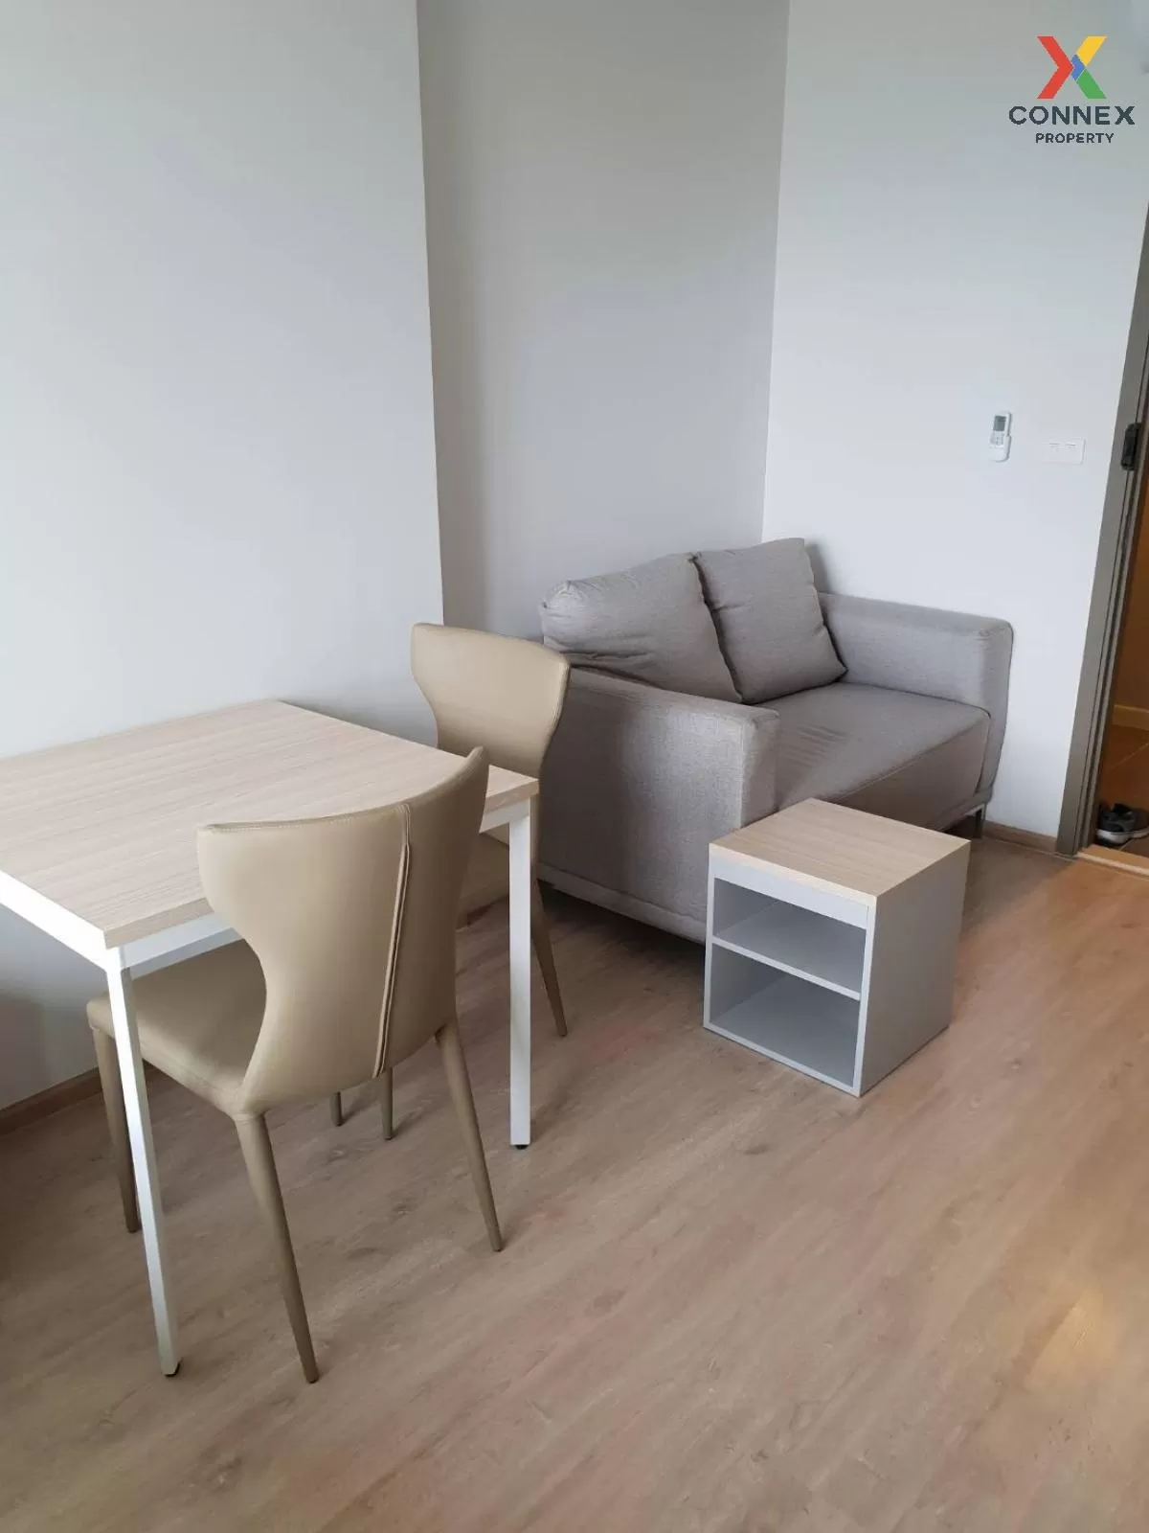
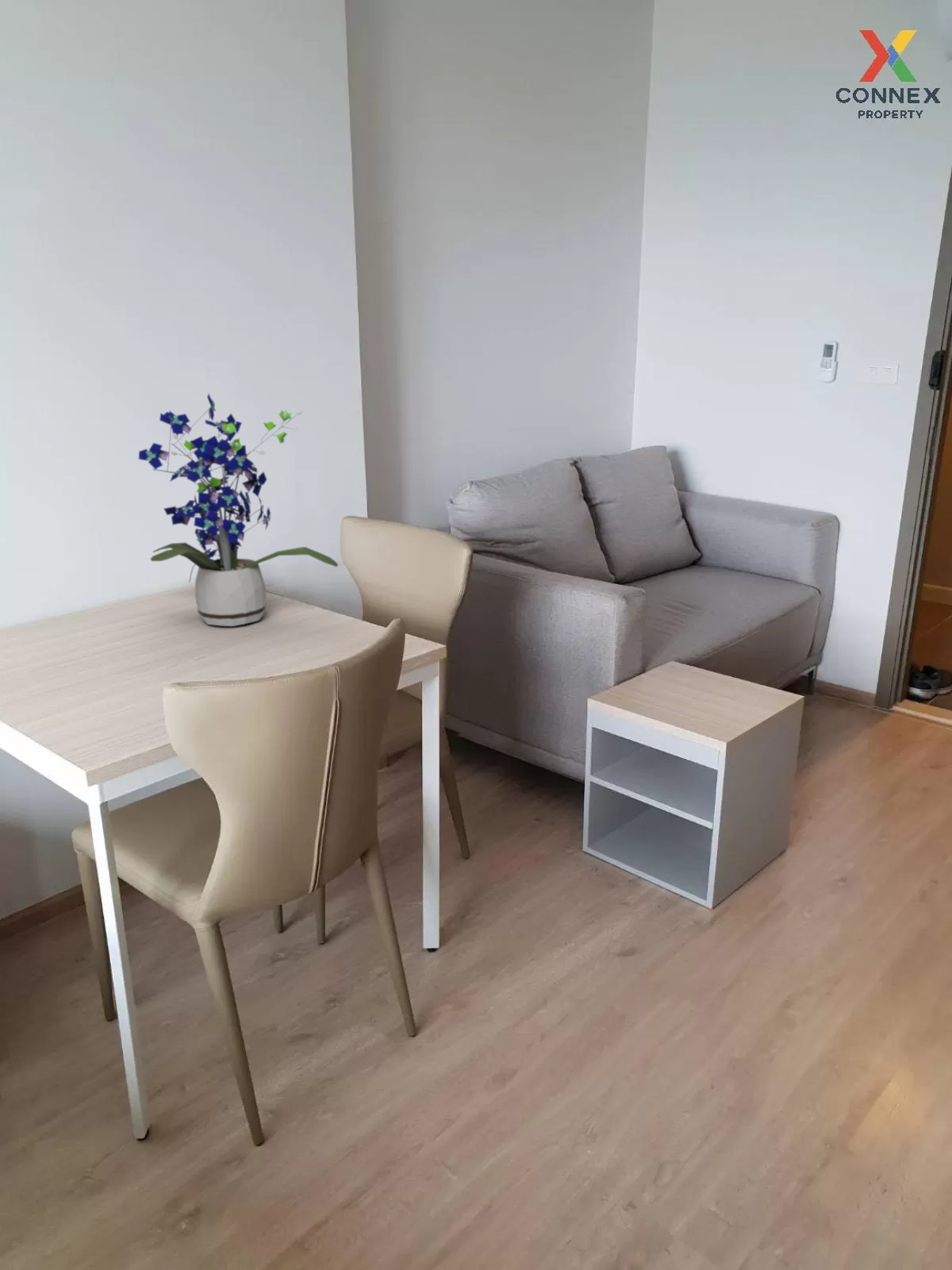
+ potted plant [138,393,340,627]
